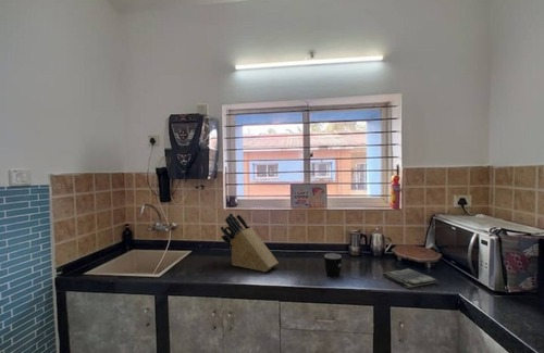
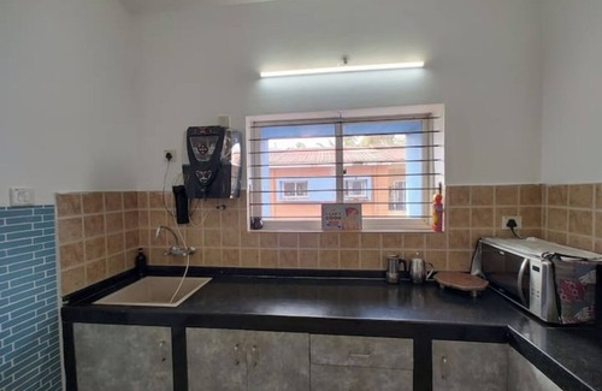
- dish towel [382,267,438,289]
- mug [323,252,343,278]
- knife block [220,212,280,273]
